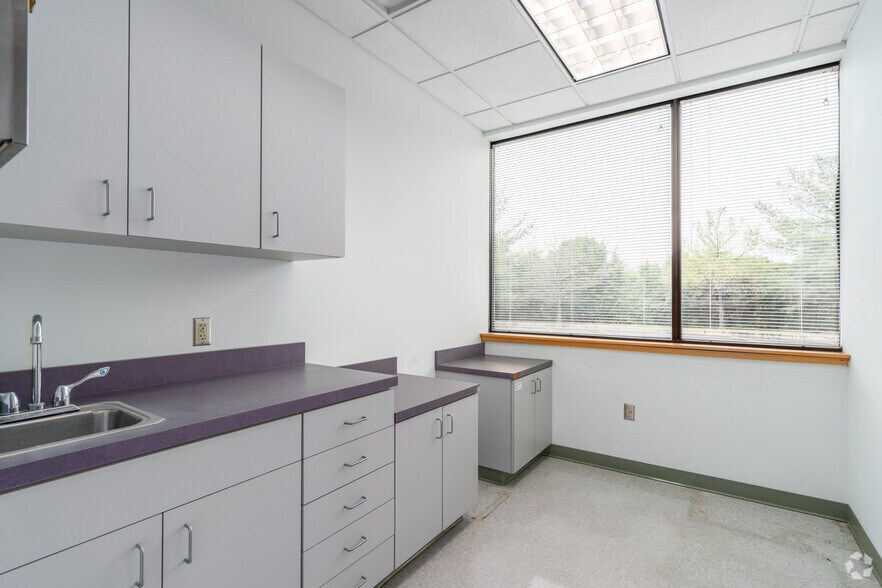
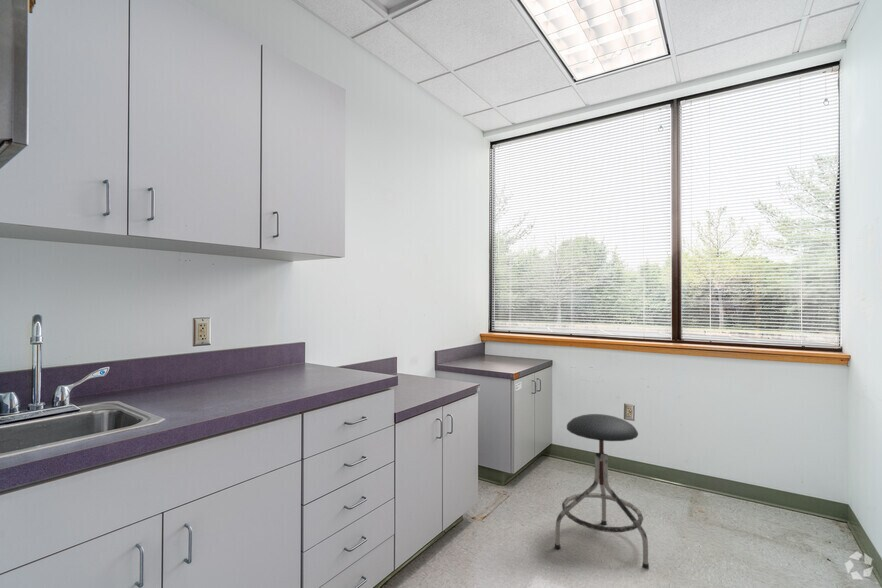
+ stool [554,413,650,570]
